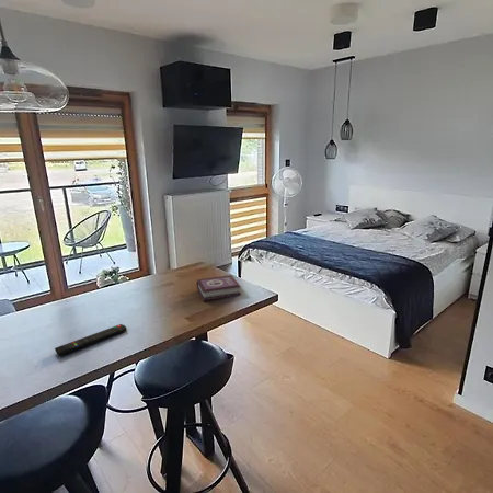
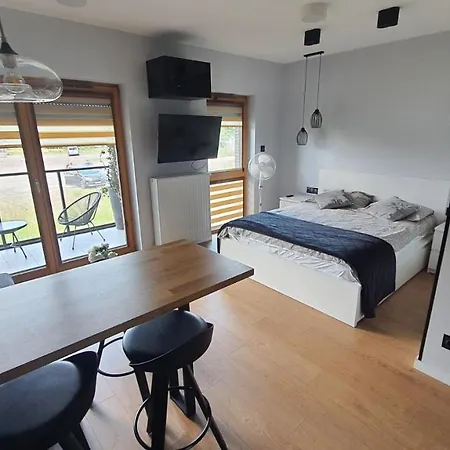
- remote control [54,323,128,356]
- book [196,274,242,302]
